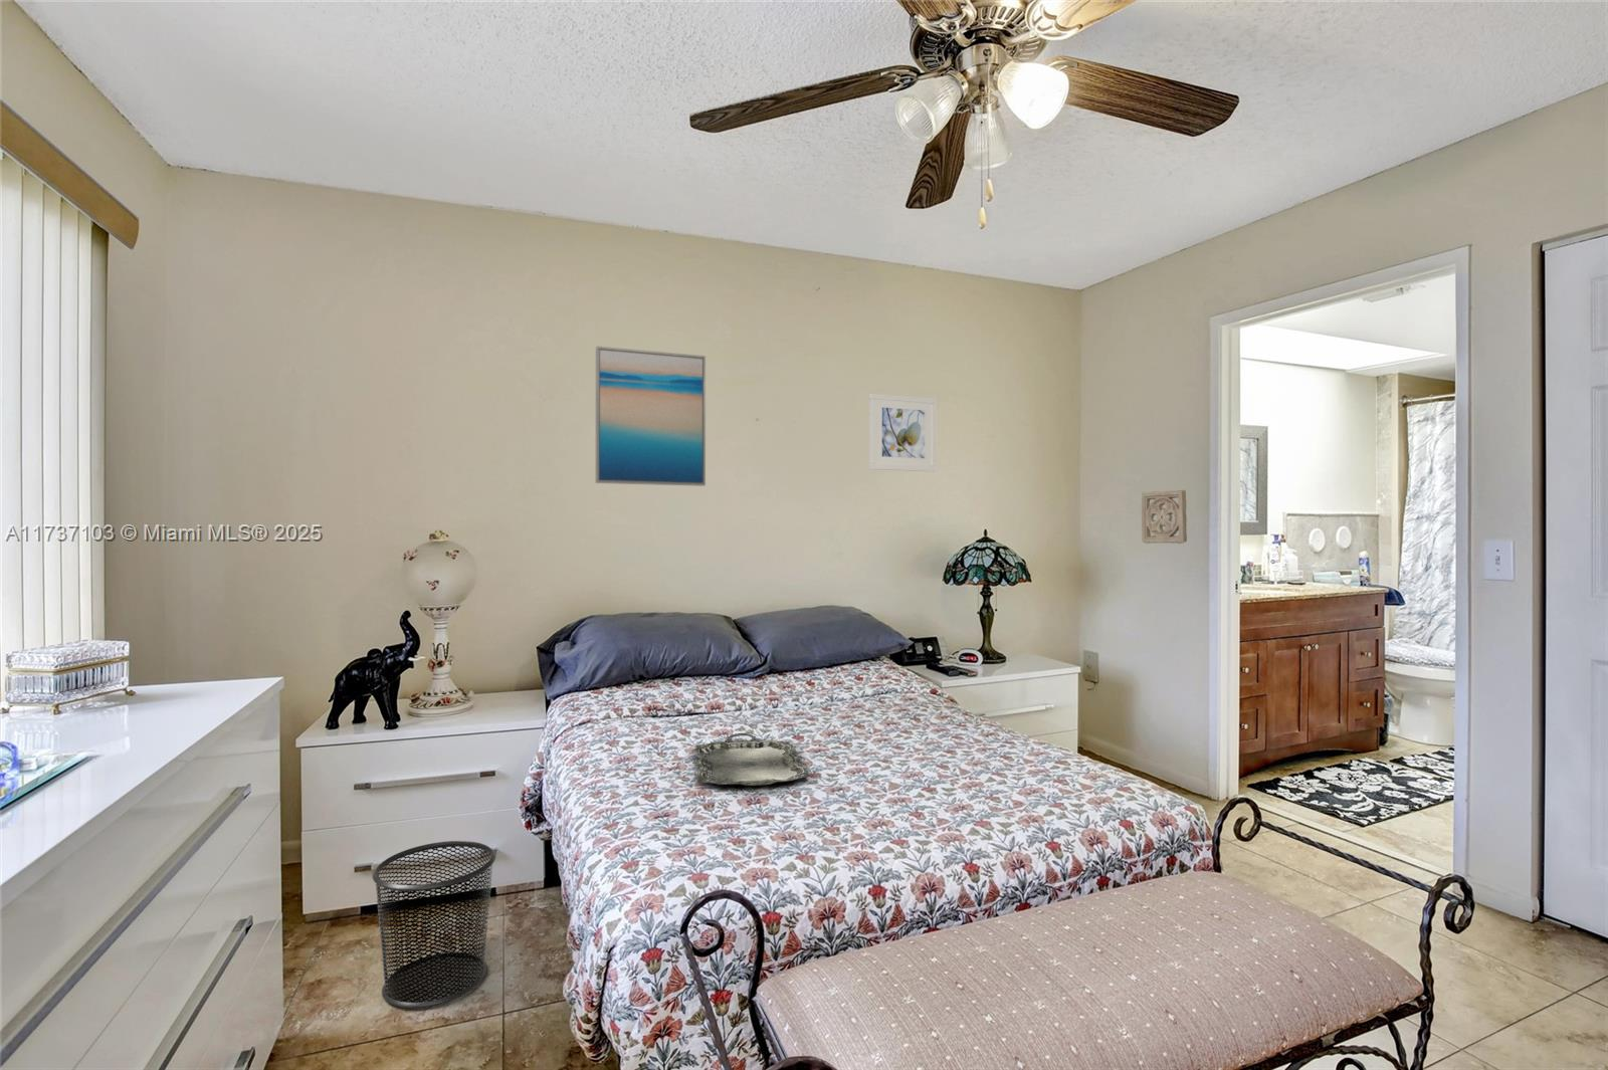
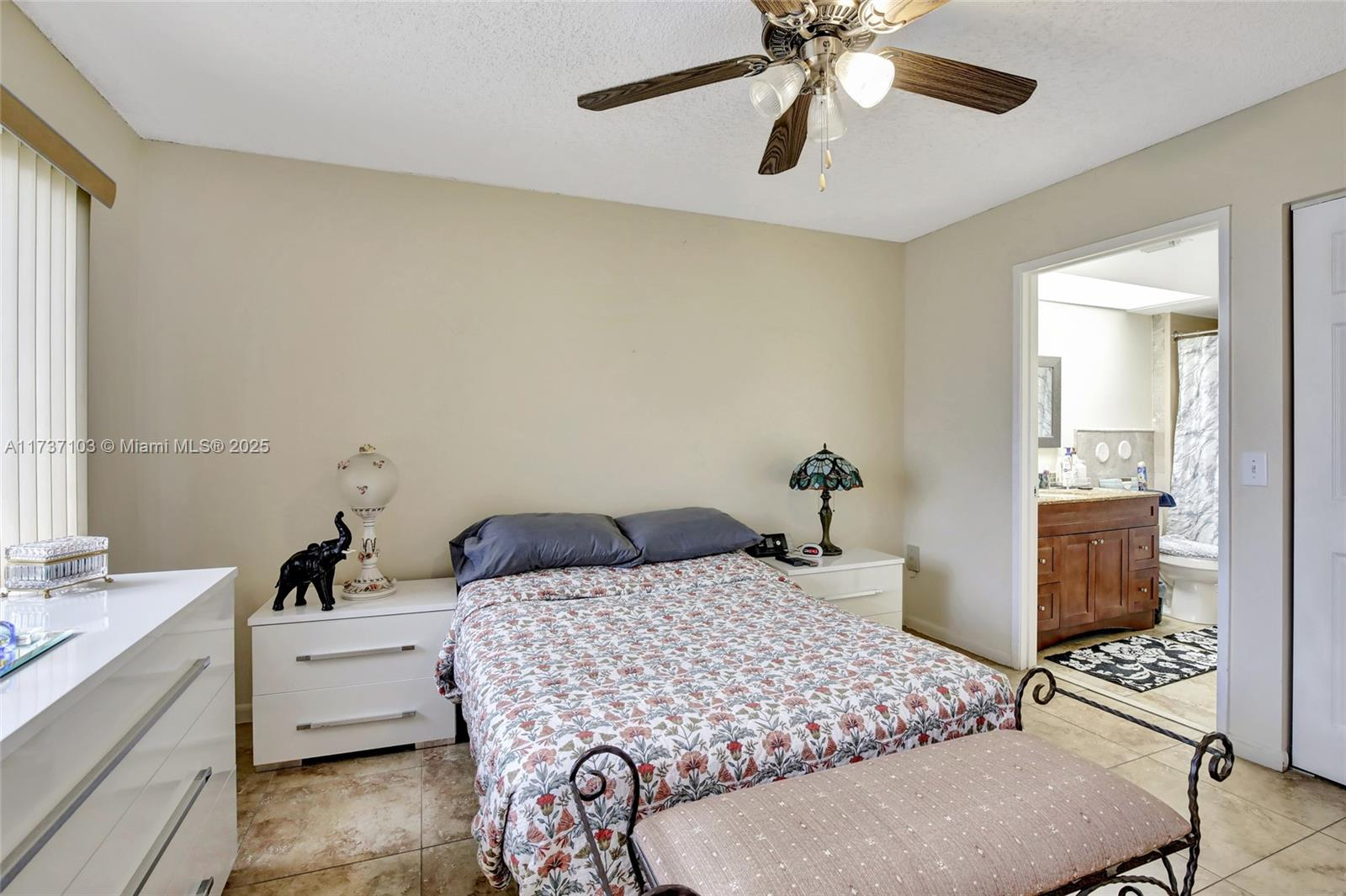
- wall art [595,345,706,487]
- waste bin [372,840,497,1010]
- wall ornament [1141,490,1187,546]
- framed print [869,393,938,472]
- serving tray [692,732,810,787]
